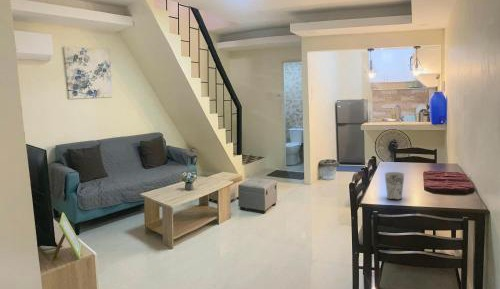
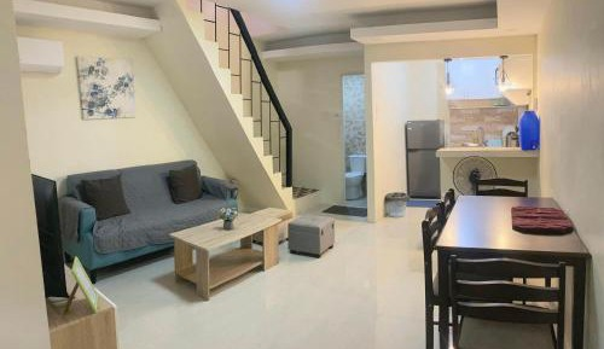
- cup [384,171,405,201]
